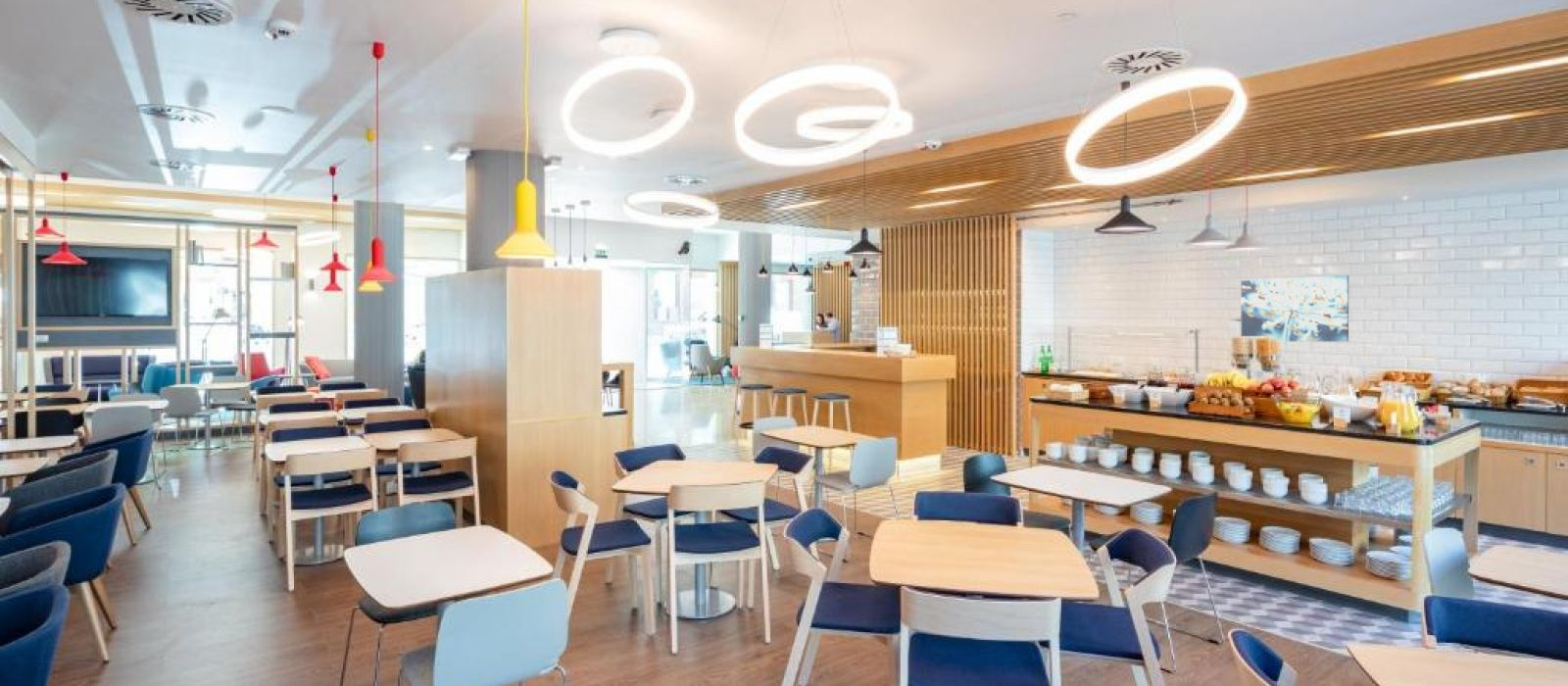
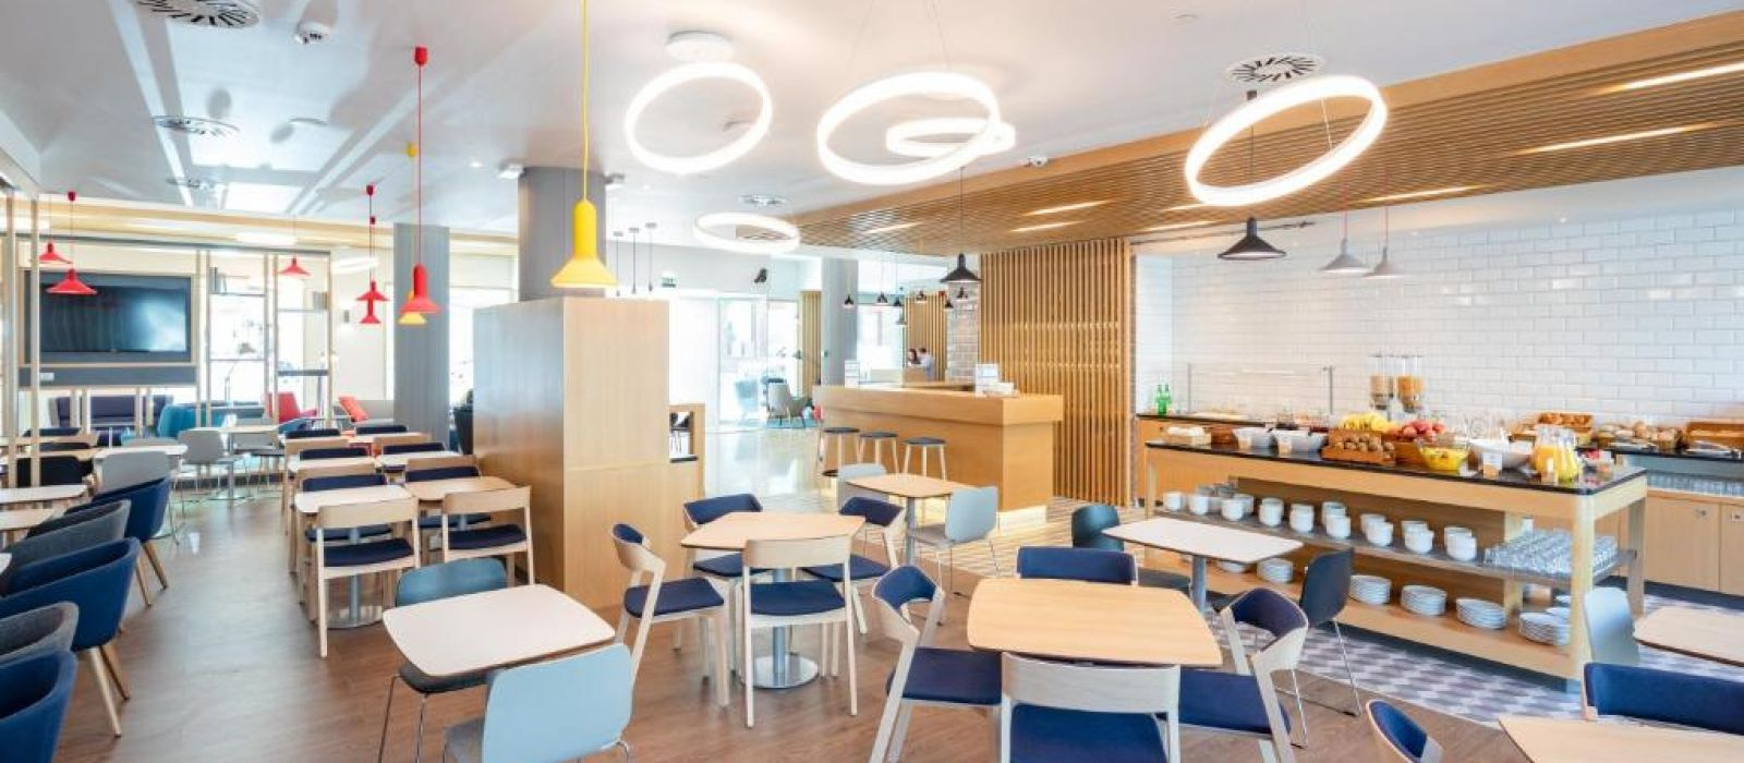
- wall art [1240,274,1349,343]
